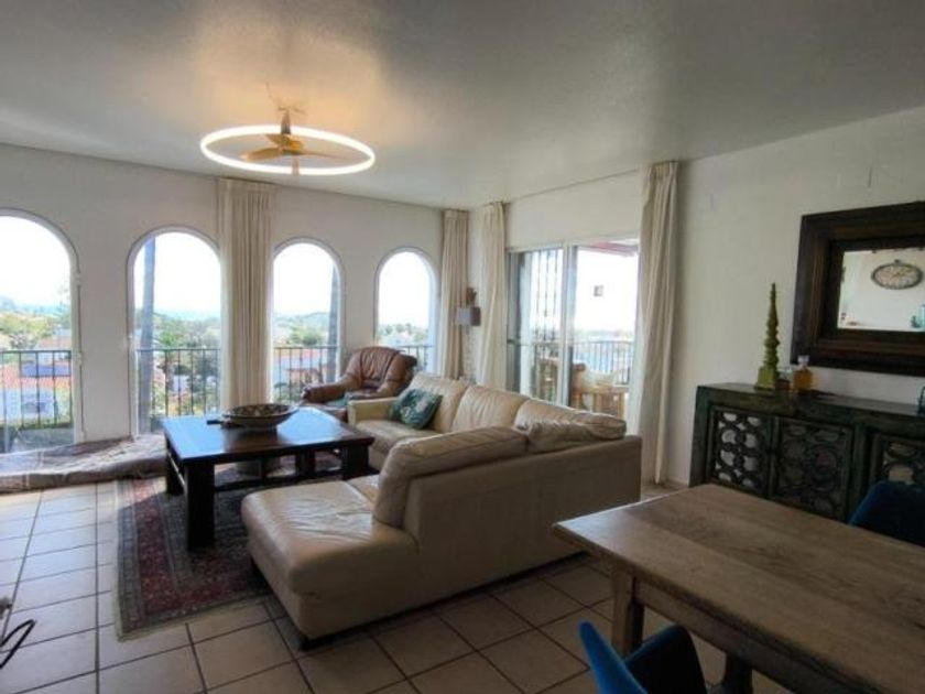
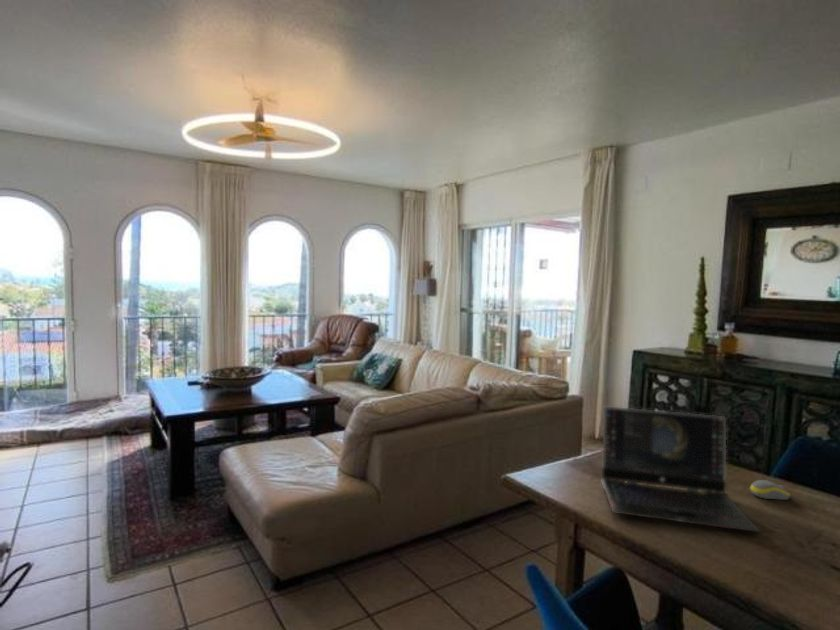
+ computer mouse [749,479,791,501]
+ laptop computer [601,405,760,533]
